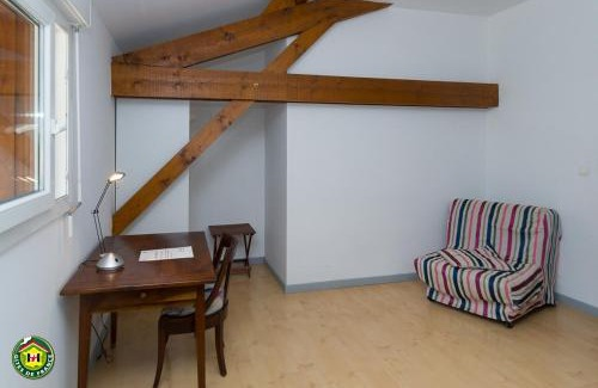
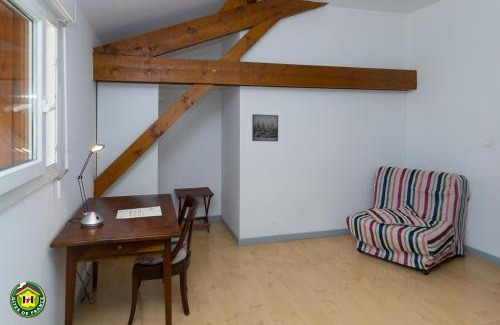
+ wall art [251,113,279,142]
